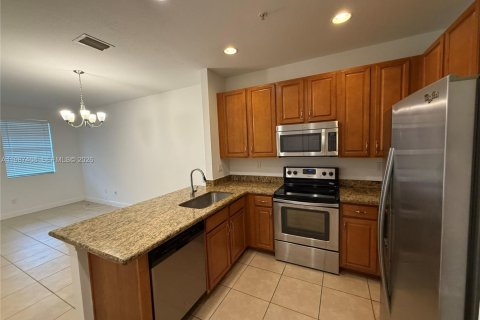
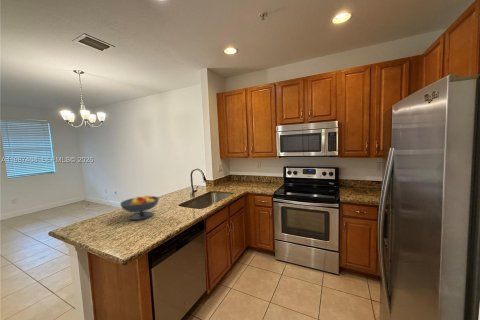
+ fruit bowl [119,193,160,221]
